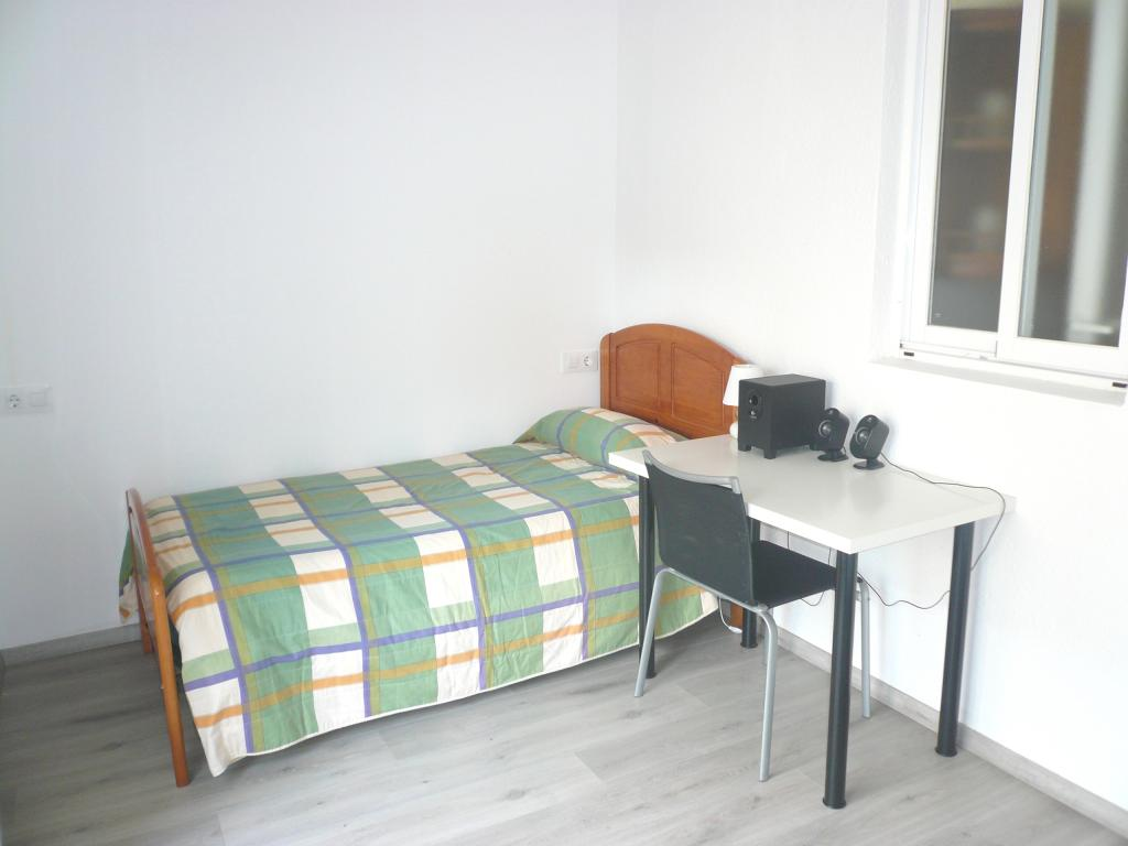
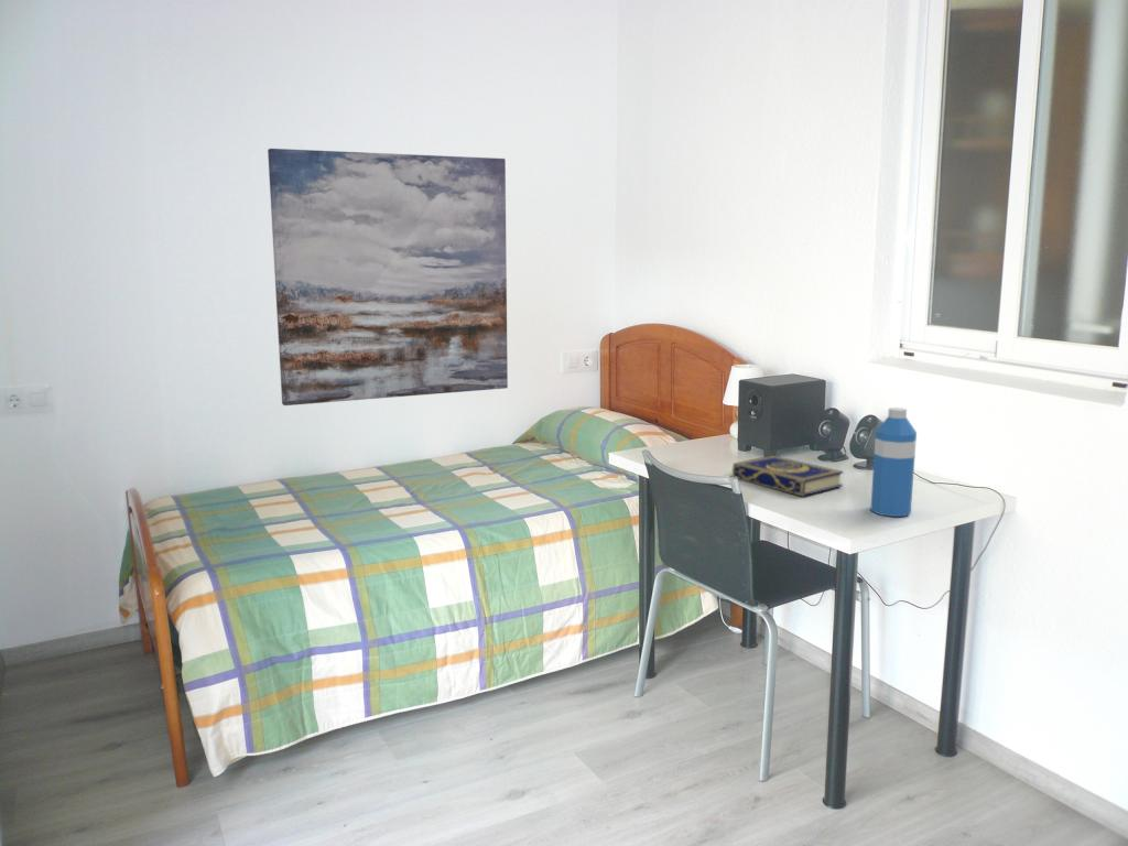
+ book [731,454,844,497]
+ wall art [267,148,509,406]
+ water bottle [869,406,918,518]
